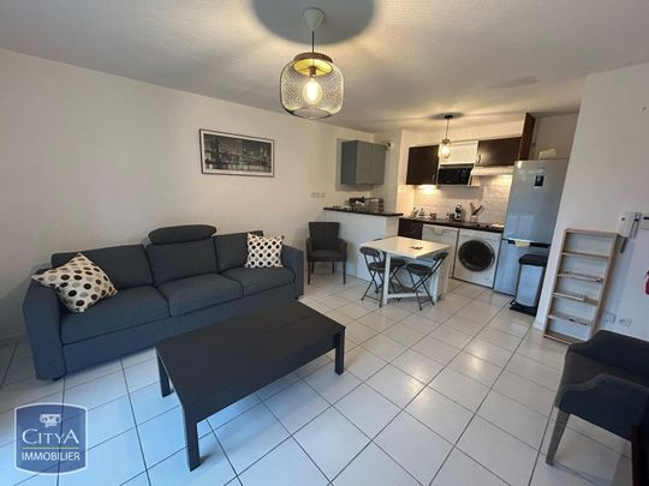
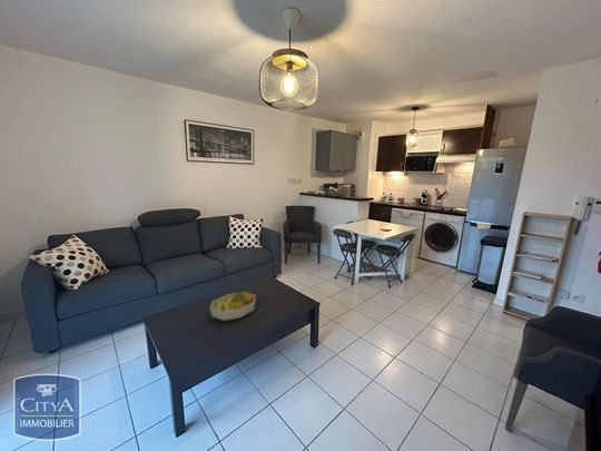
+ fruit bowl [209,291,257,322]
